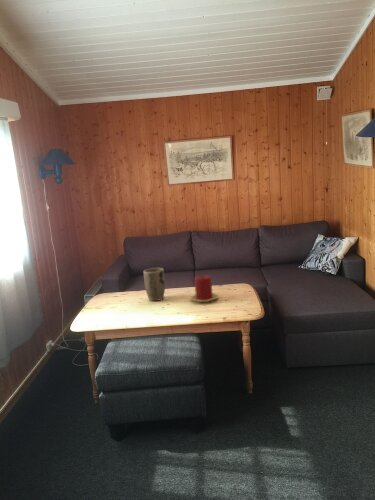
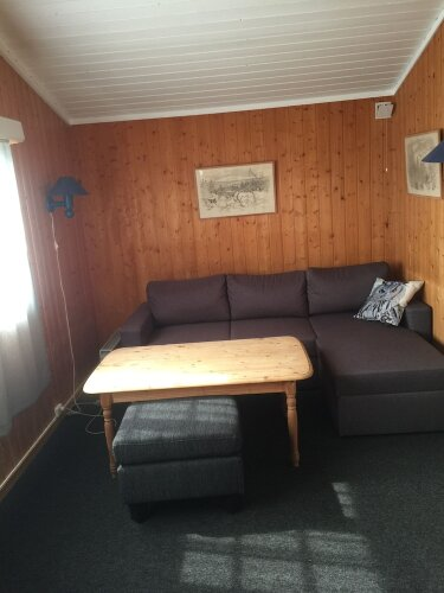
- plant pot [143,267,166,302]
- candle [189,274,219,303]
